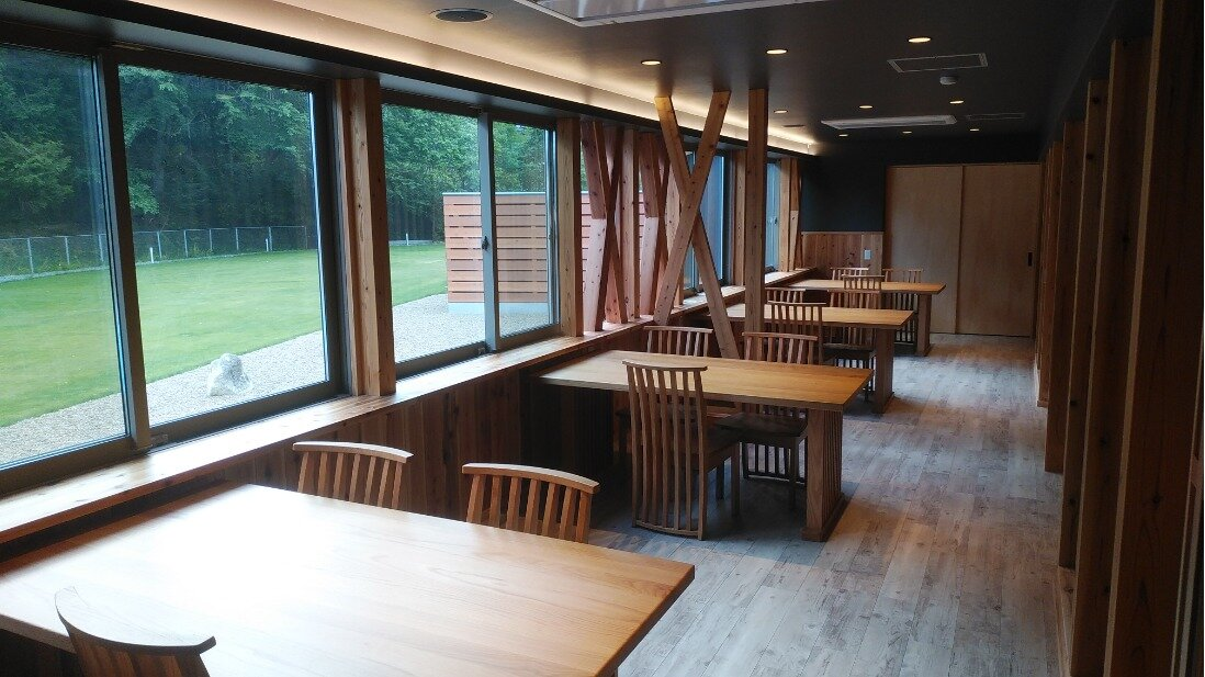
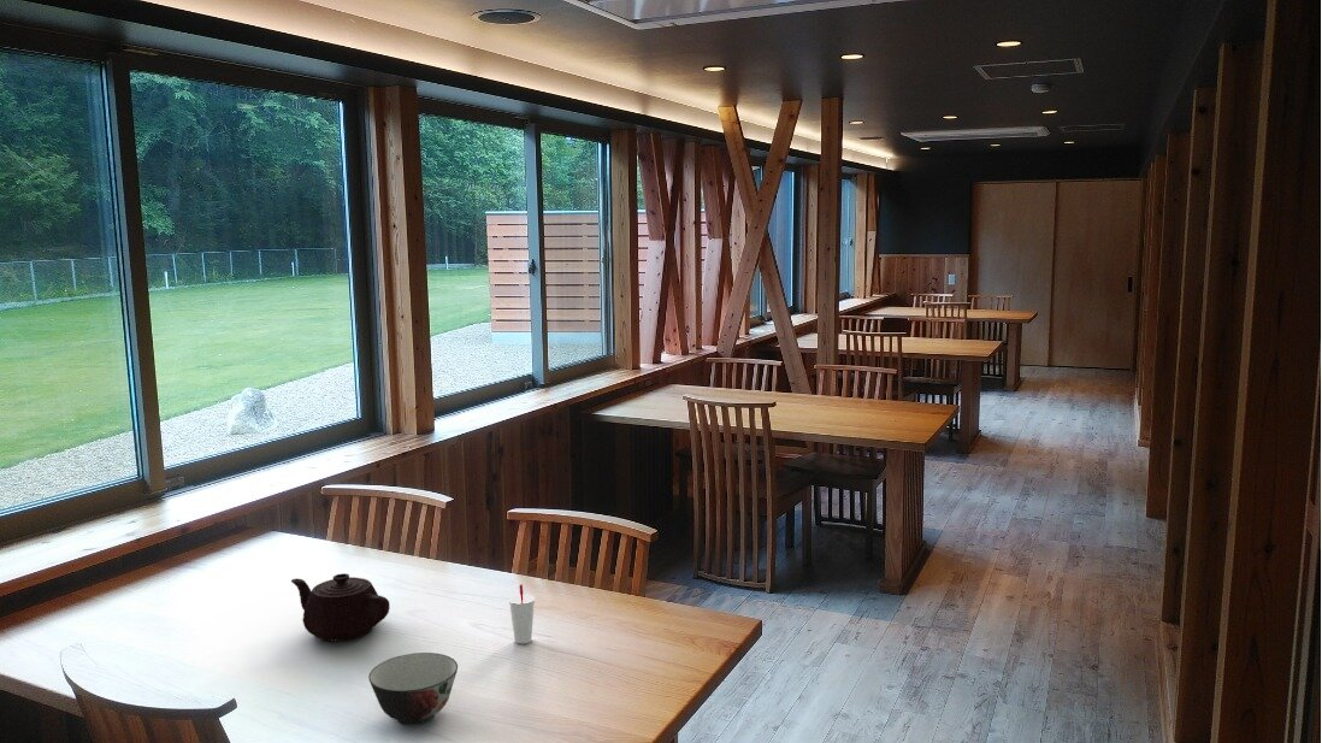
+ teapot [290,572,391,642]
+ soup bowl [367,651,459,726]
+ cup [507,583,536,644]
